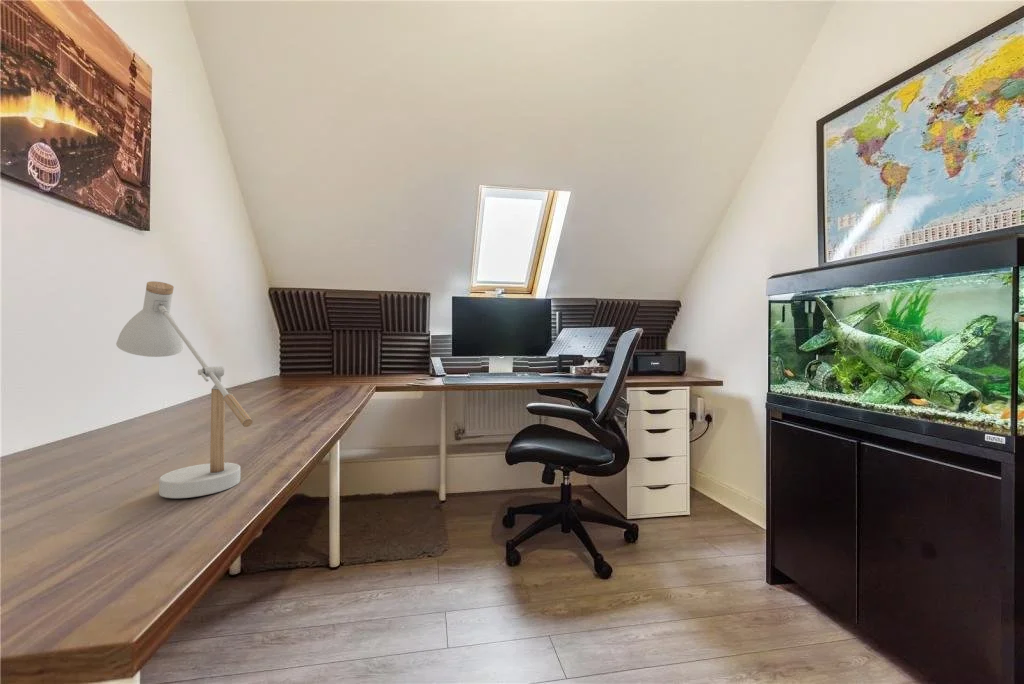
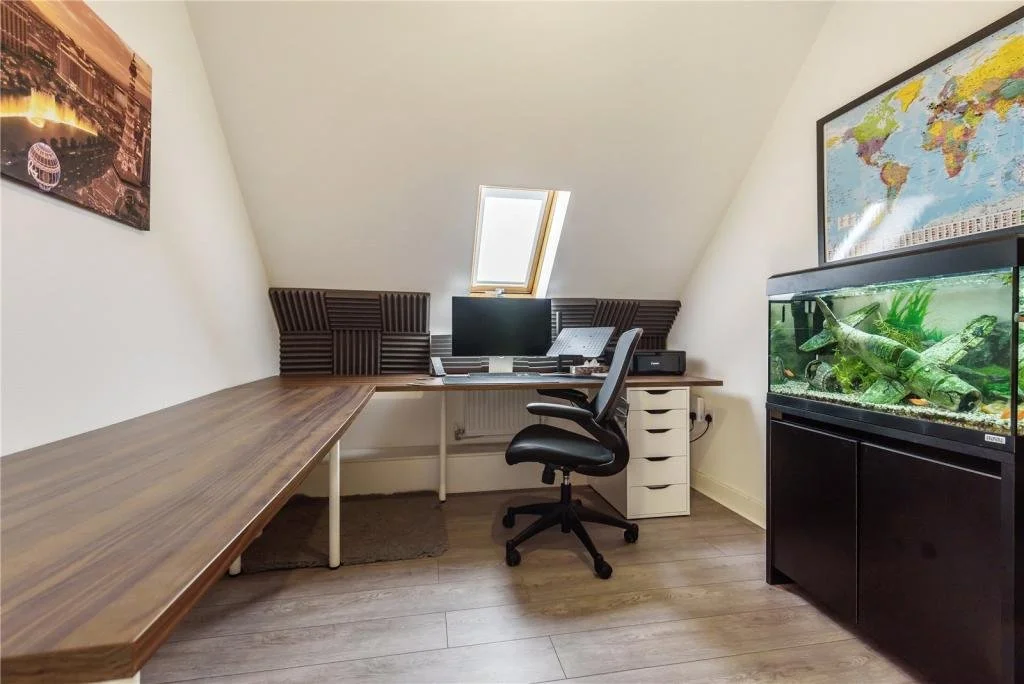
- desk lamp [115,280,254,499]
